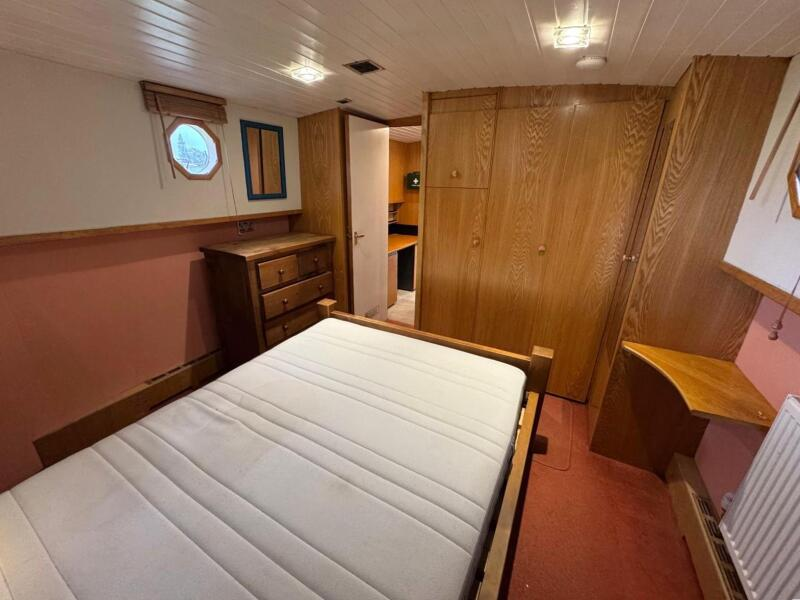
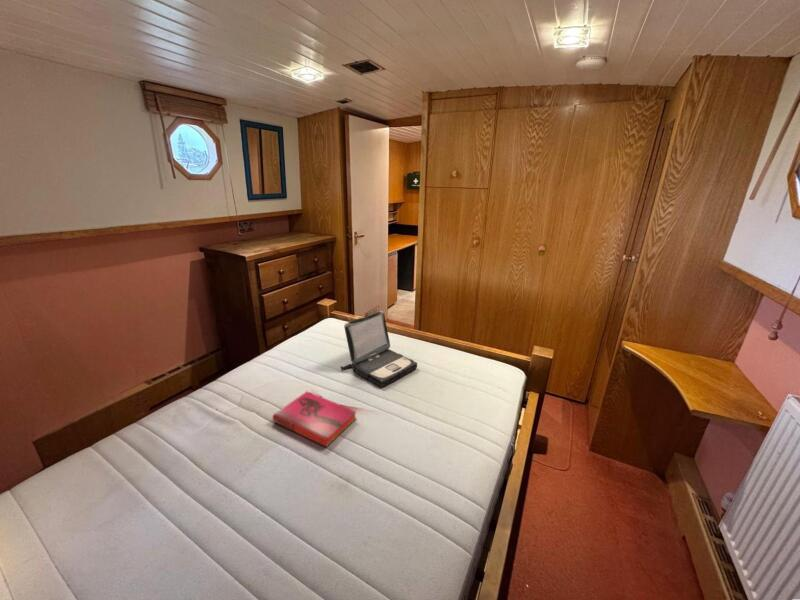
+ hardback book [272,390,358,448]
+ laptop [340,310,418,388]
